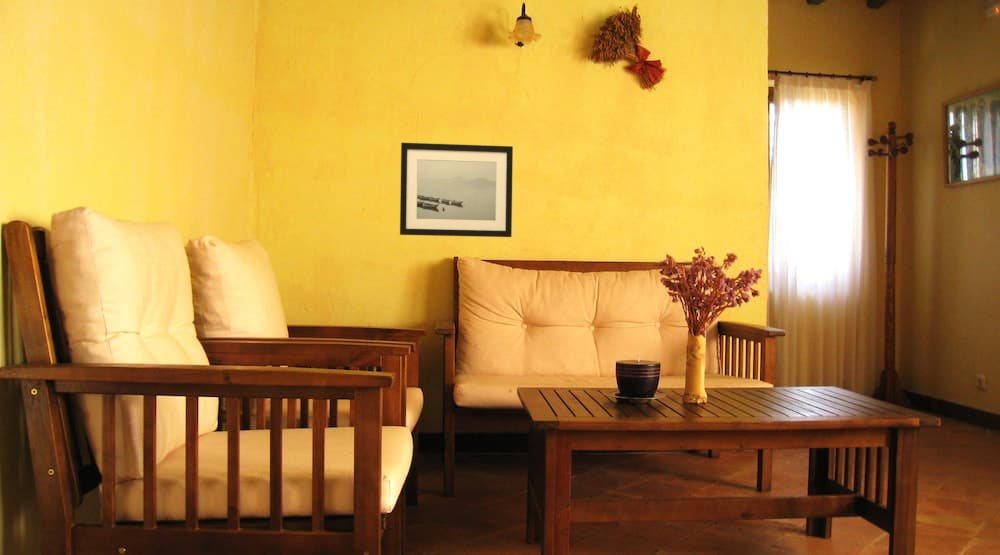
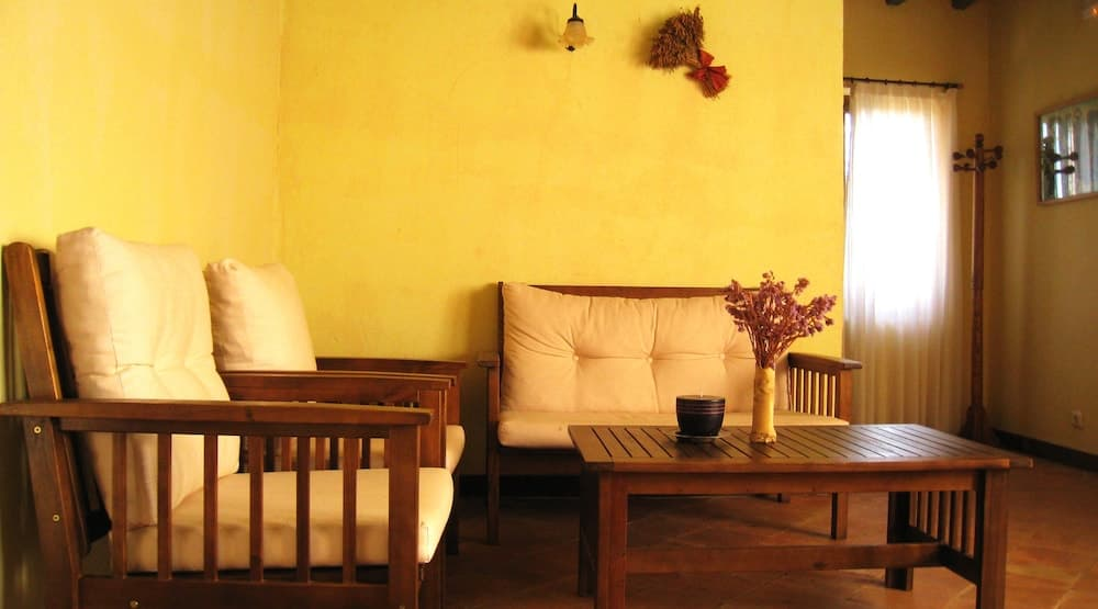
- wall art [399,142,514,238]
